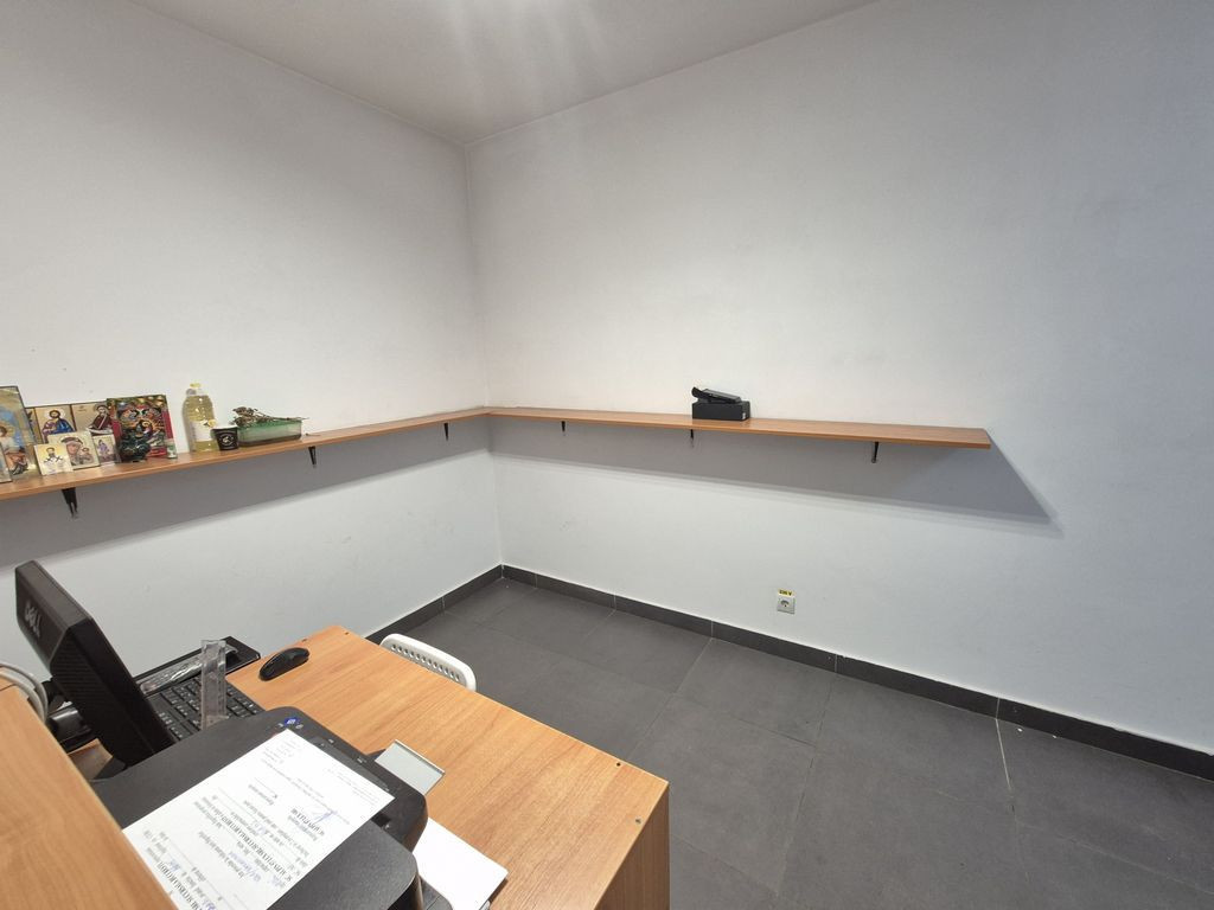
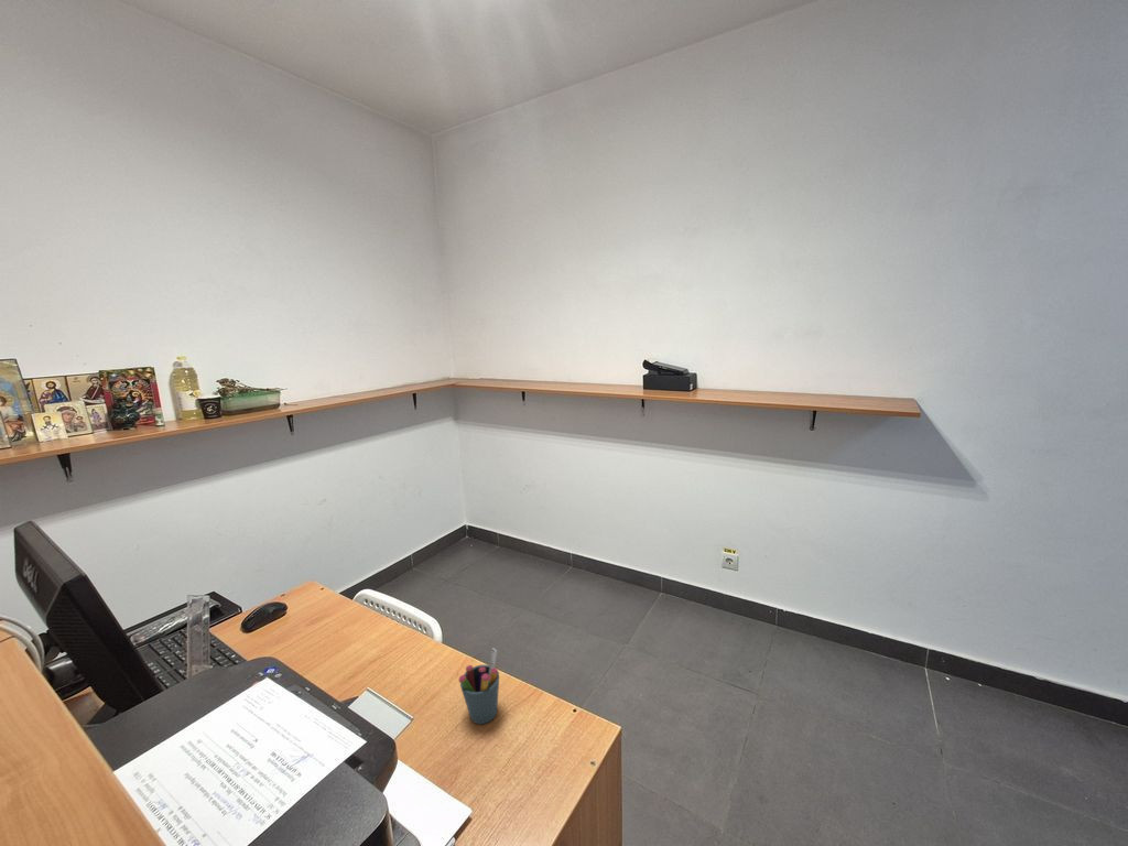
+ pen holder [458,647,500,725]
